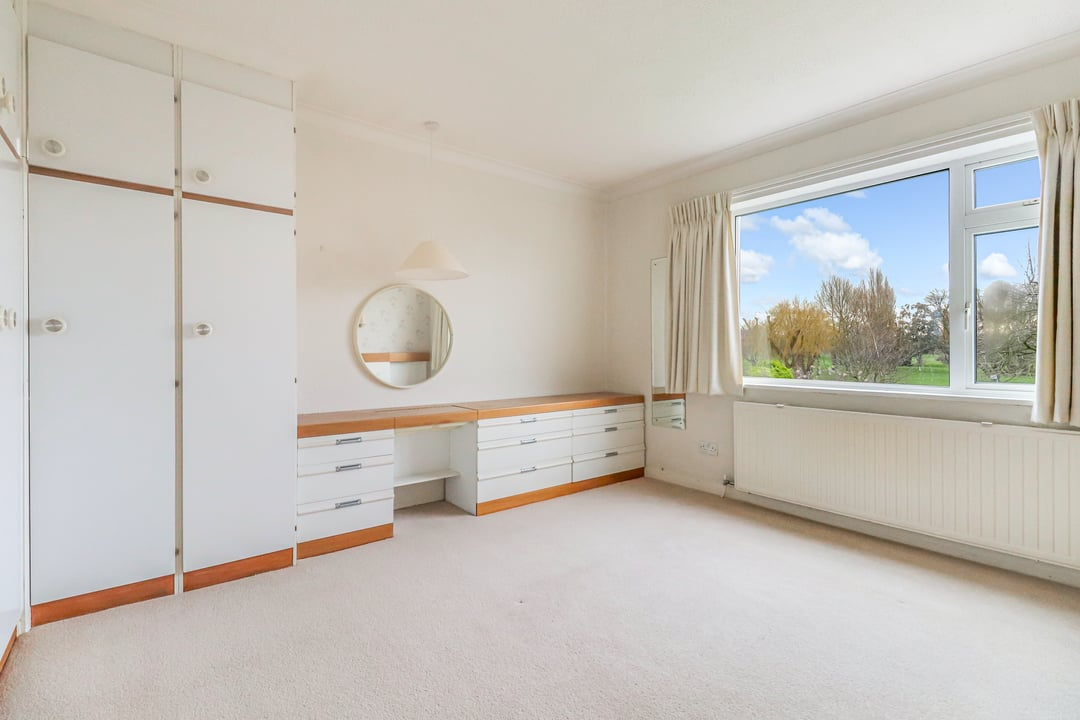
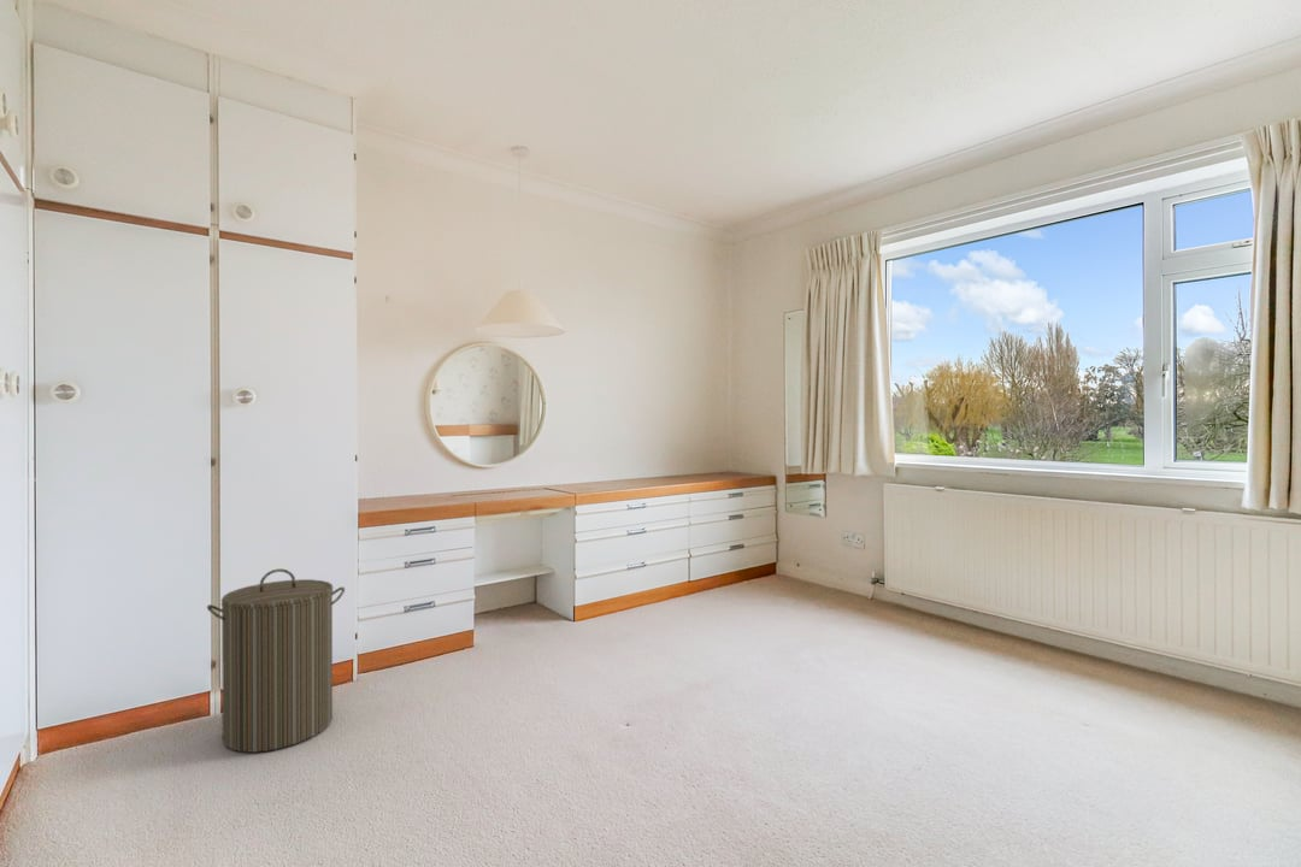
+ laundry hamper [206,568,346,754]
